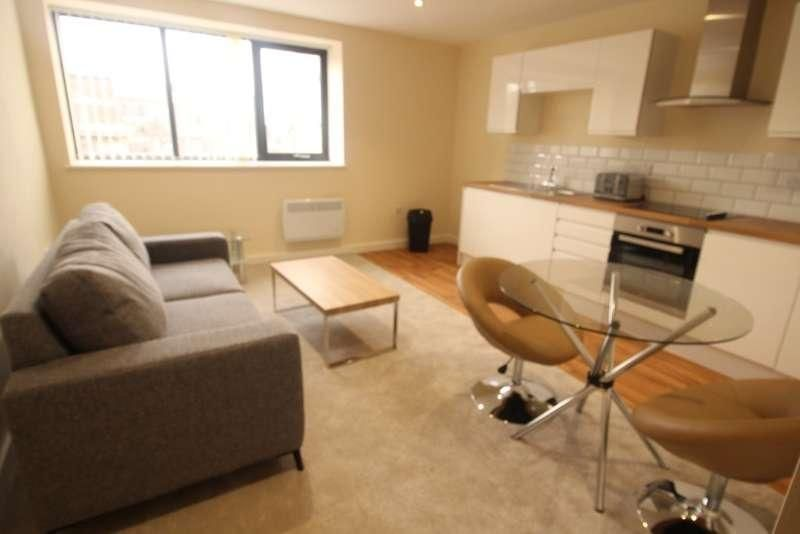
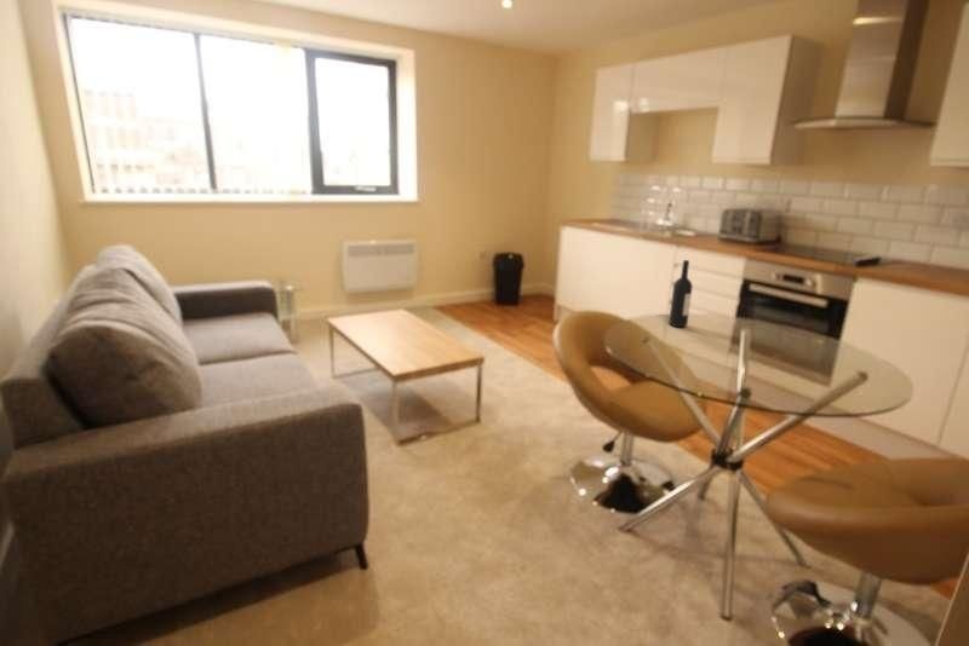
+ wine bottle [667,259,694,328]
